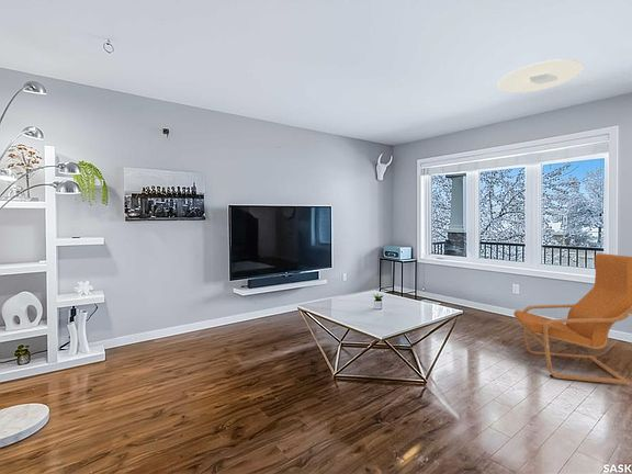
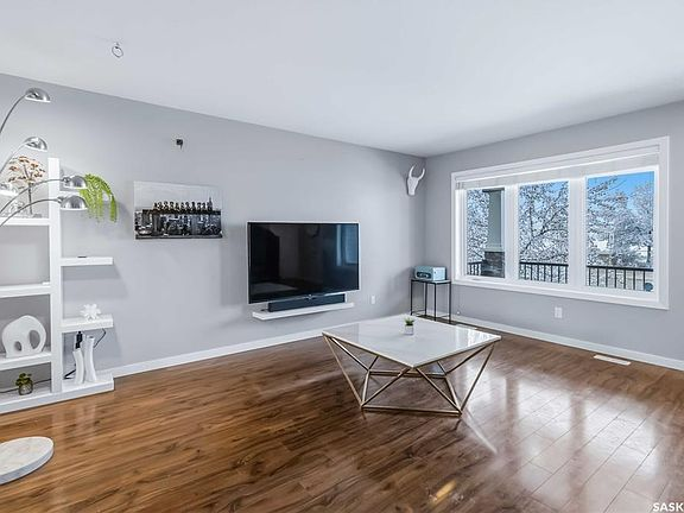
- ceiling light [496,58,585,94]
- armchair [512,252,632,386]
